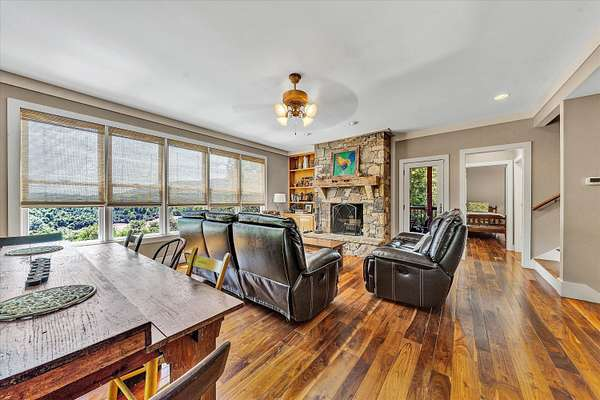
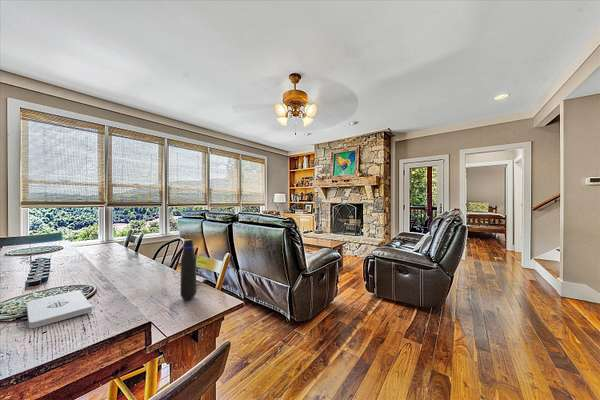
+ water bottle [179,238,197,301]
+ notepad [26,289,93,329]
